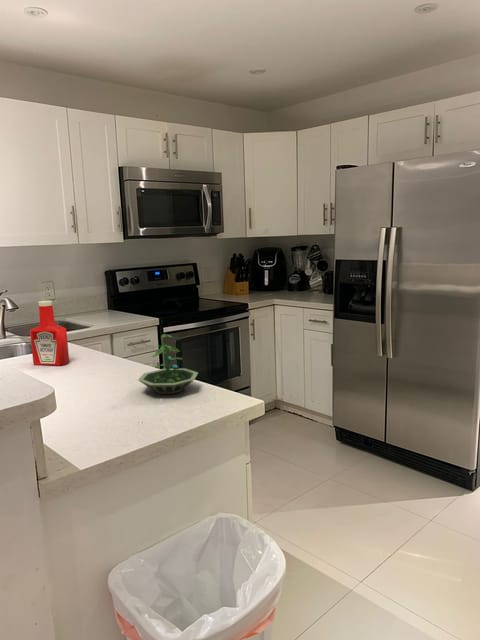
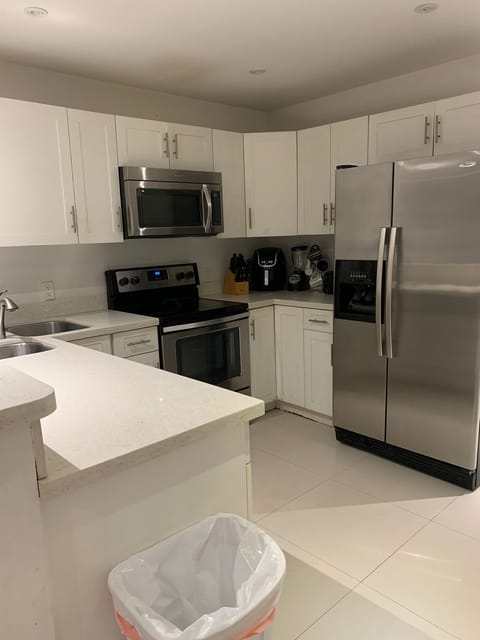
- soap bottle [29,299,70,367]
- terrarium [137,333,199,395]
